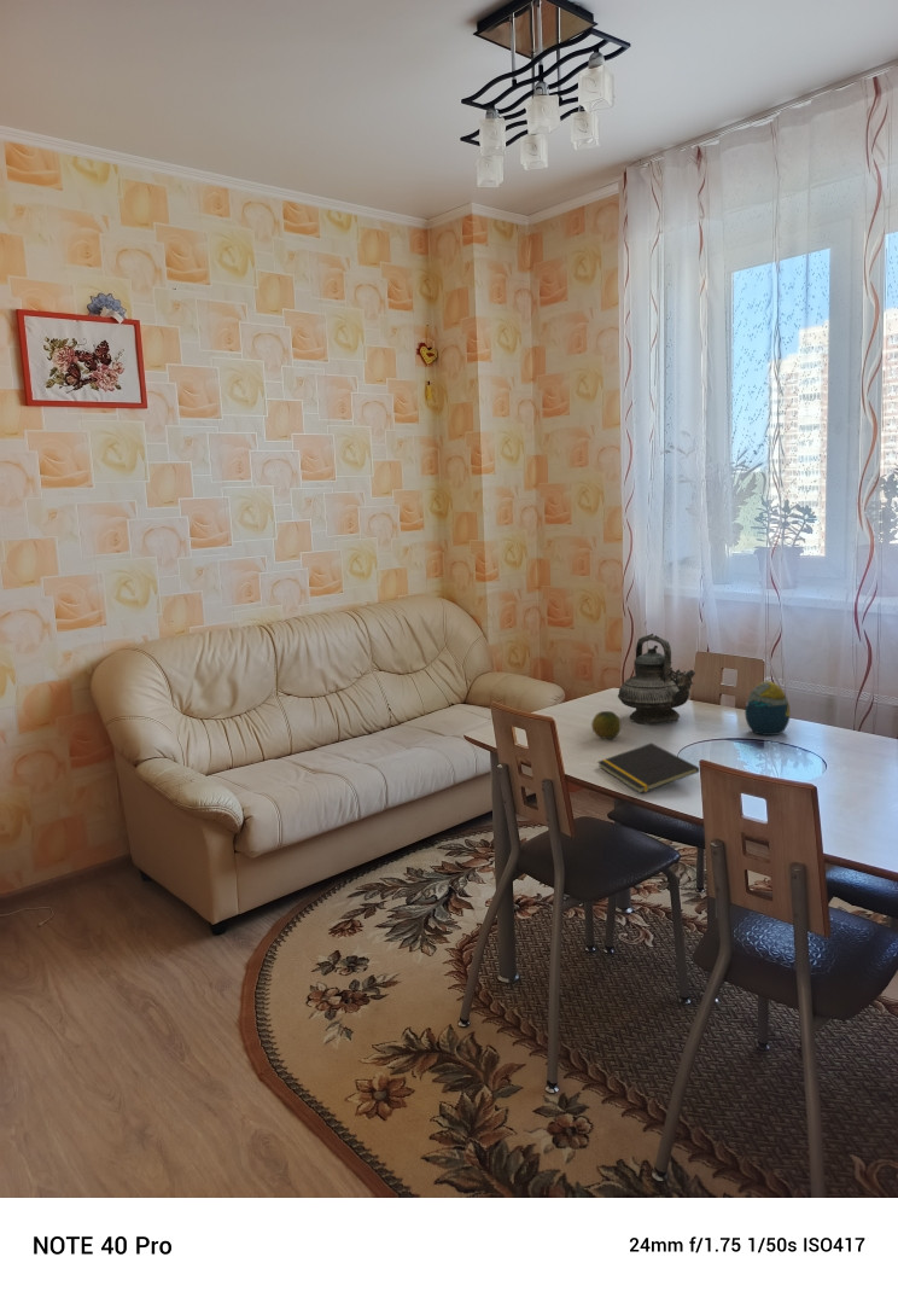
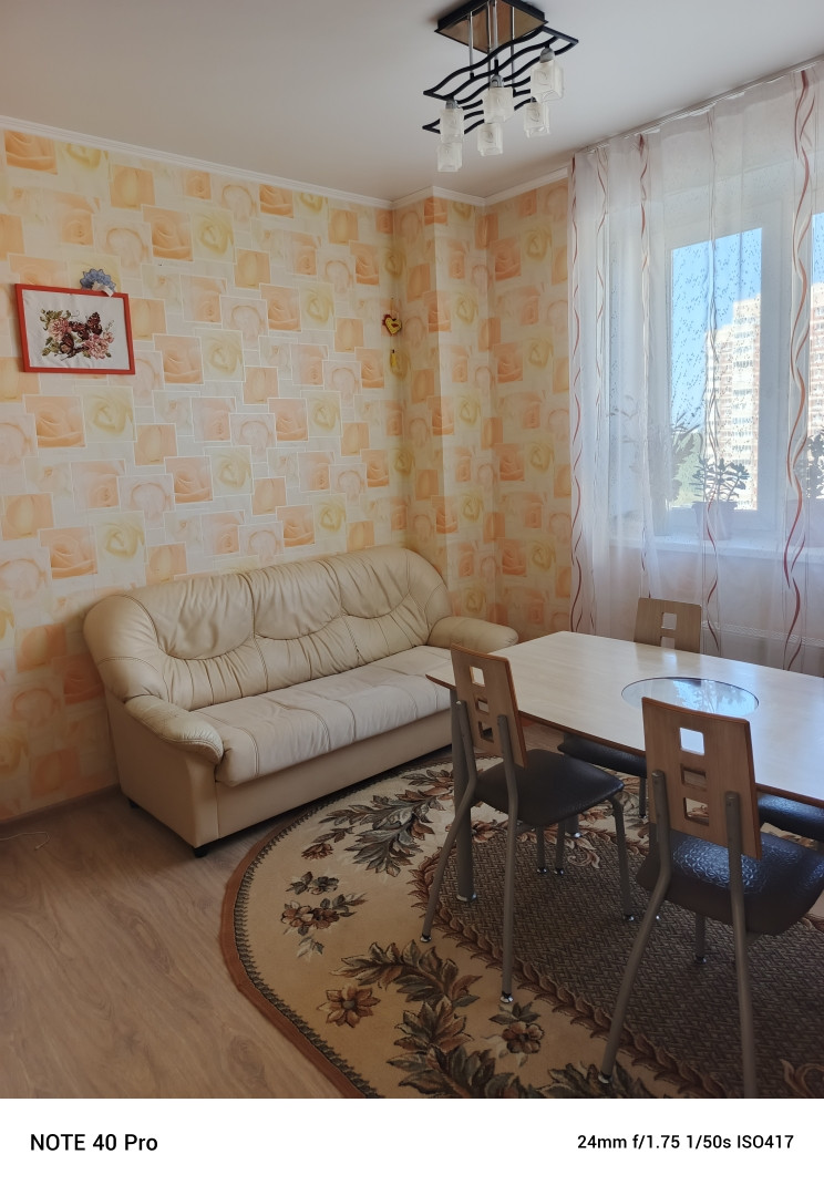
- fruit [590,710,622,740]
- teapot [617,633,696,726]
- notepad [596,741,700,795]
- decorative egg [744,680,792,737]
